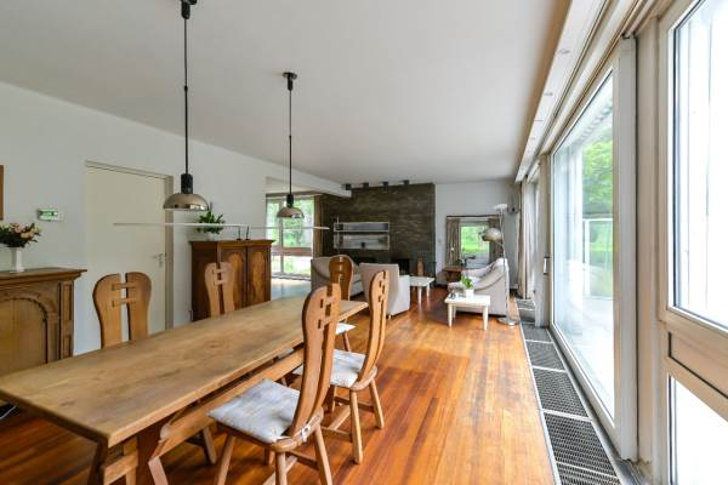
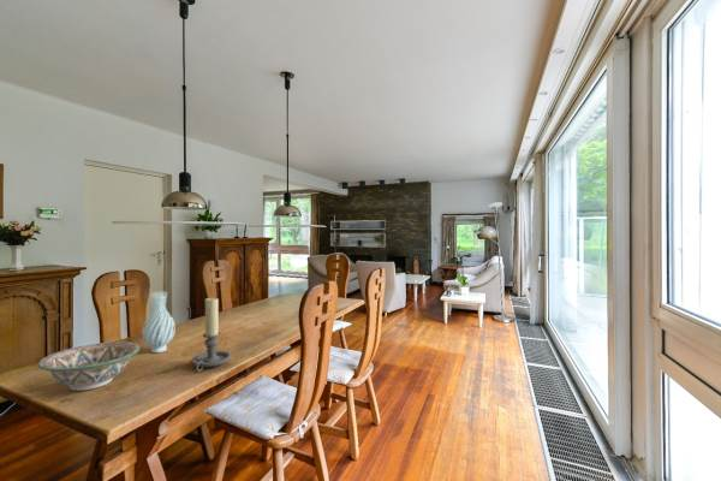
+ candle holder [191,297,232,373]
+ vase [141,290,177,354]
+ decorative bowl [37,342,141,392]
